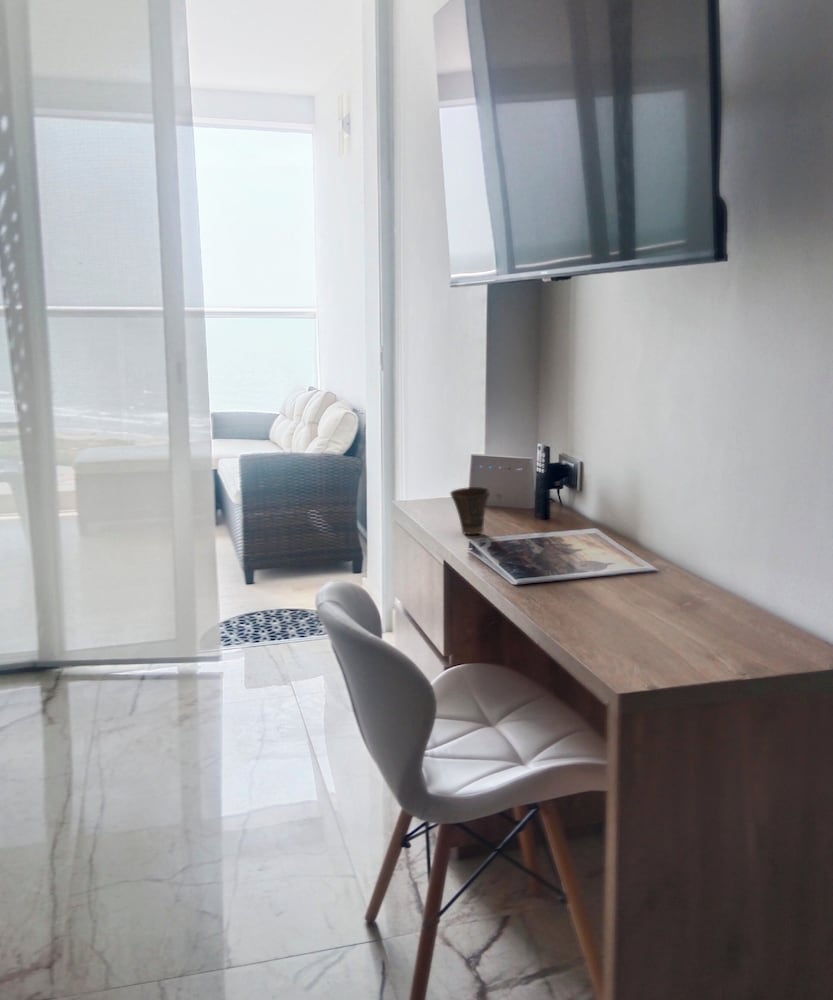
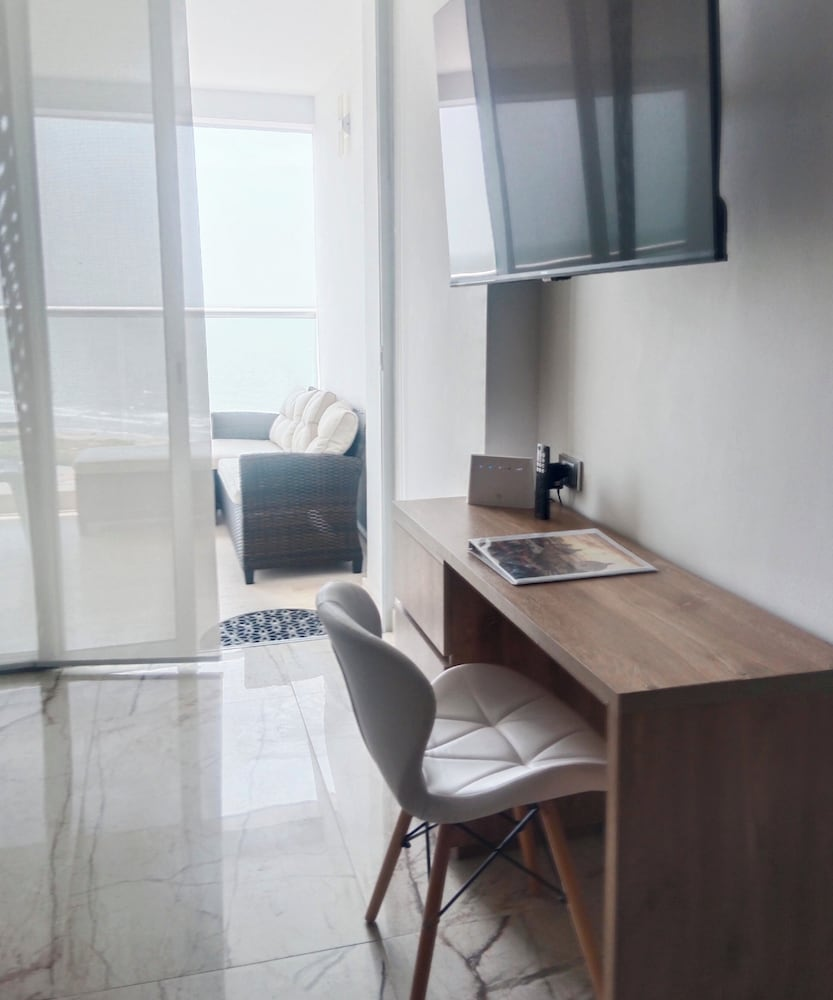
- cup [449,486,491,536]
